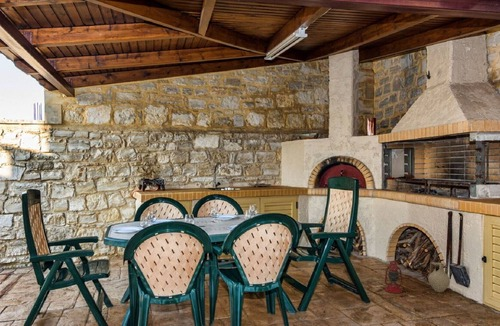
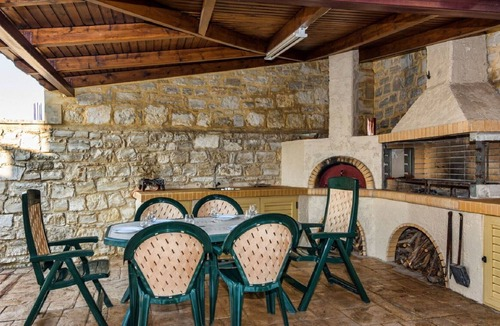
- ceramic jug [427,261,451,293]
- lantern [384,260,403,295]
